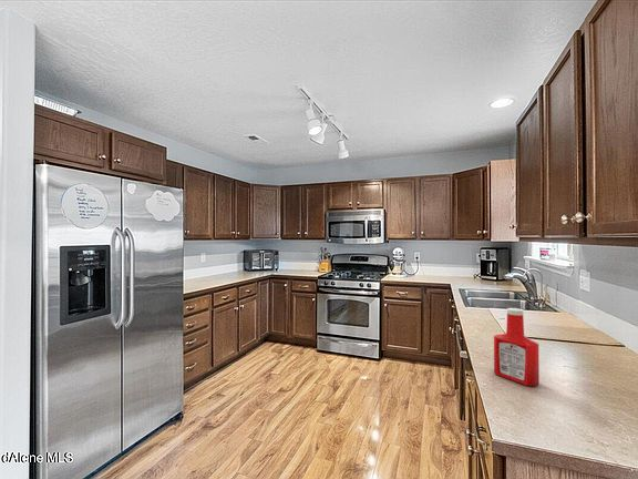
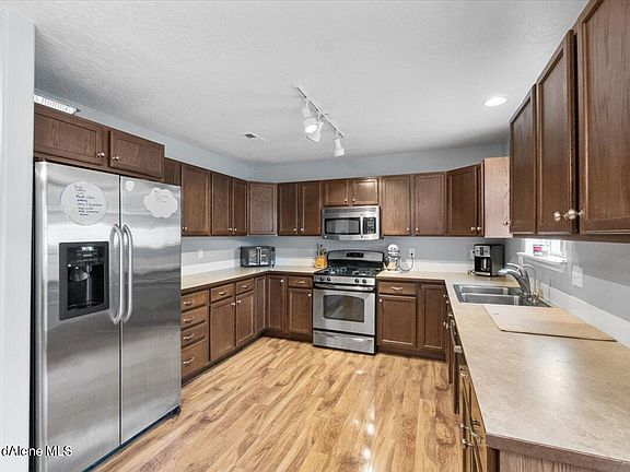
- soap bottle [493,307,541,387]
